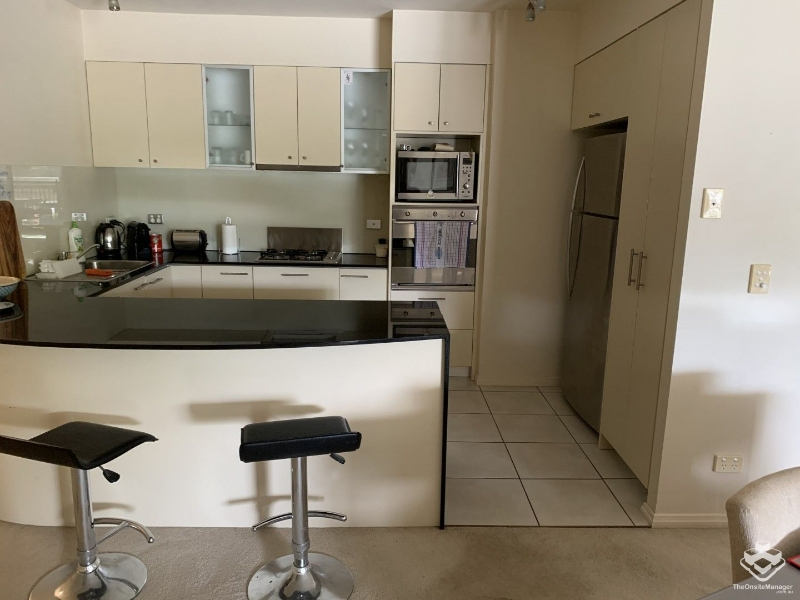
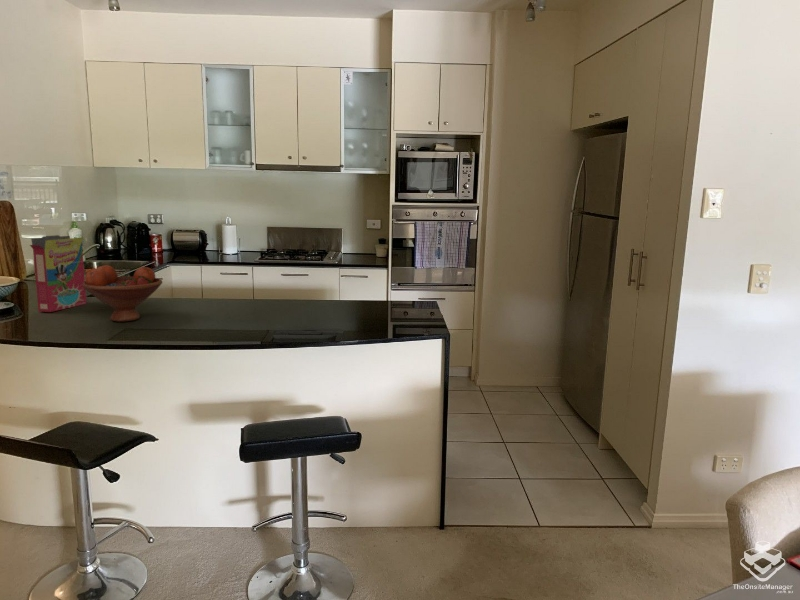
+ cereal box [29,234,87,313]
+ fruit bowl [82,264,163,323]
